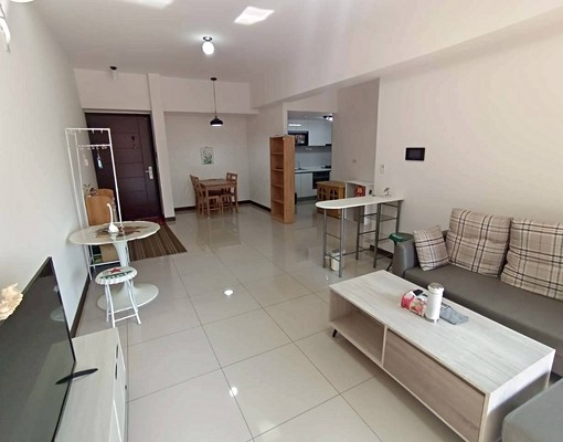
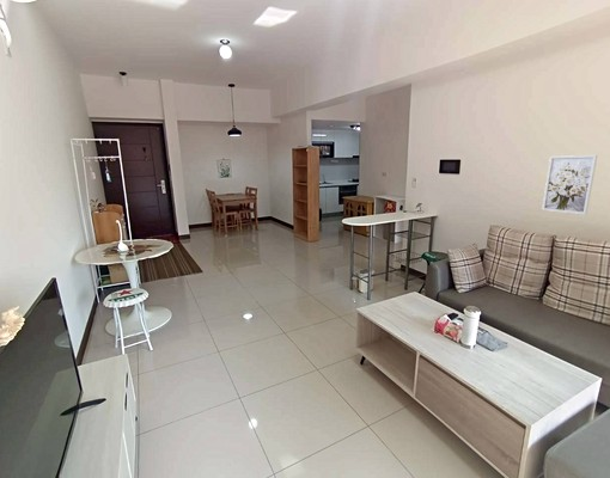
+ wall art [541,154,599,215]
